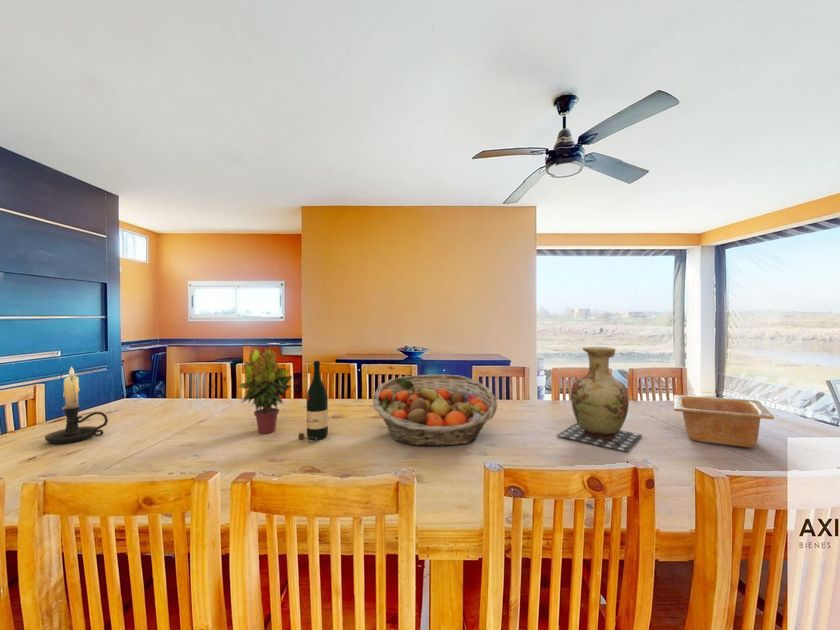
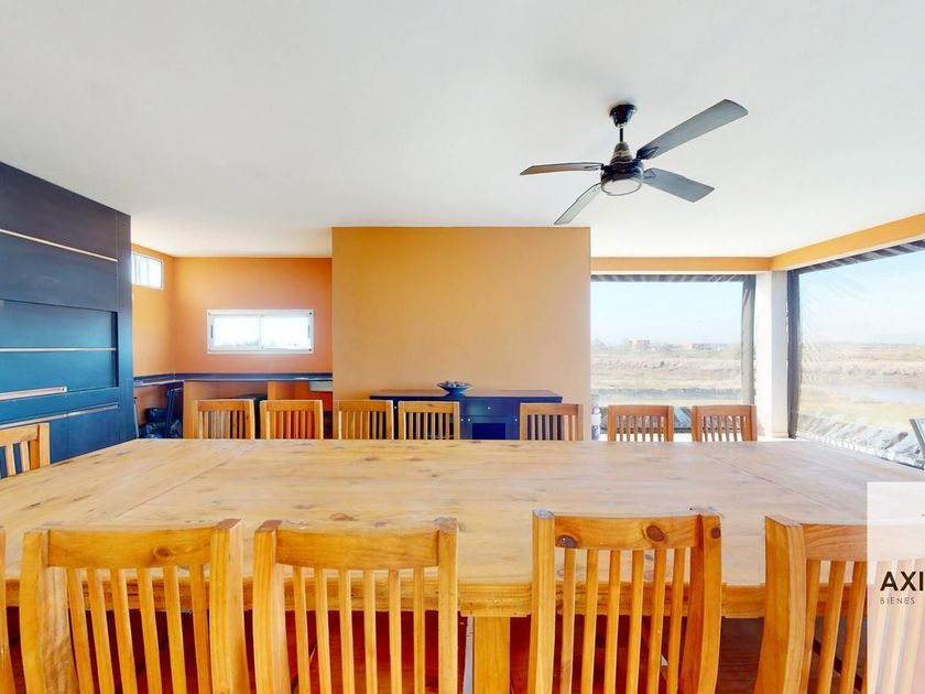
- vase [556,346,644,452]
- wine bottle [297,360,329,444]
- serving bowl [673,394,775,448]
- fruit basket [372,373,498,447]
- candle holder [44,365,109,445]
- potted plant [237,346,293,434]
